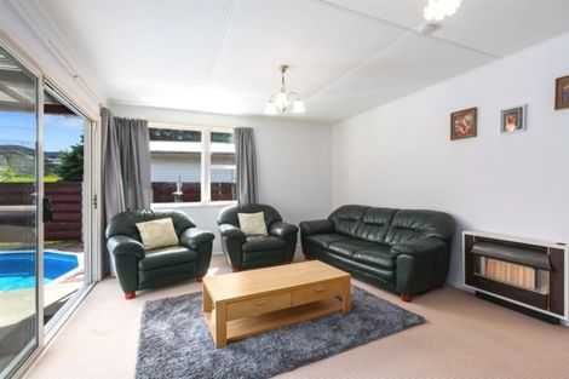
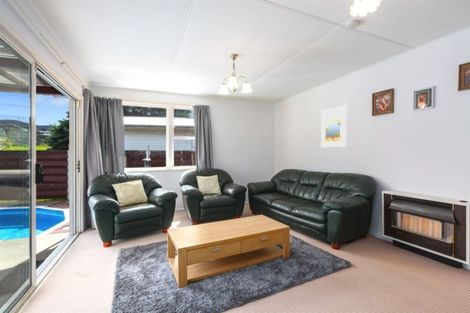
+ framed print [320,104,347,148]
